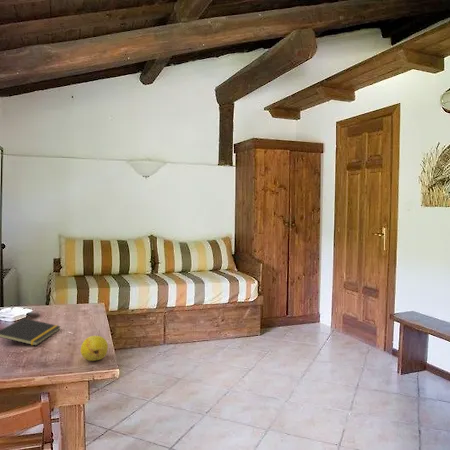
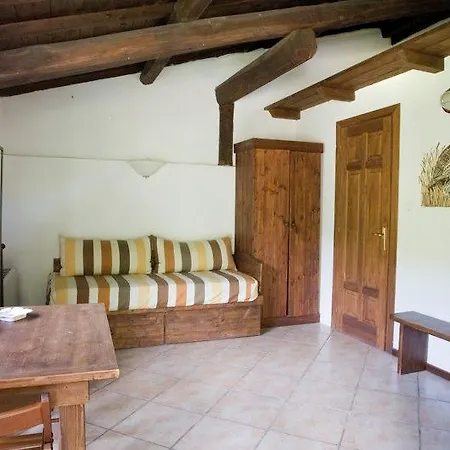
- fruit [80,335,109,362]
- notepad [0,317,62,347]
